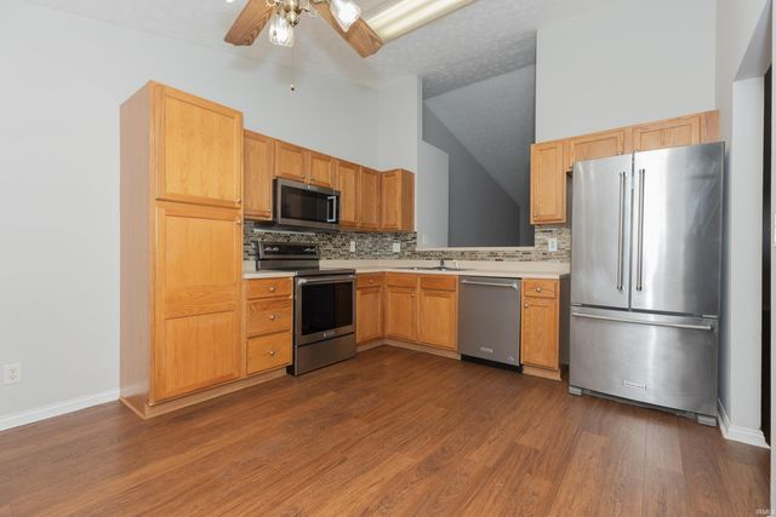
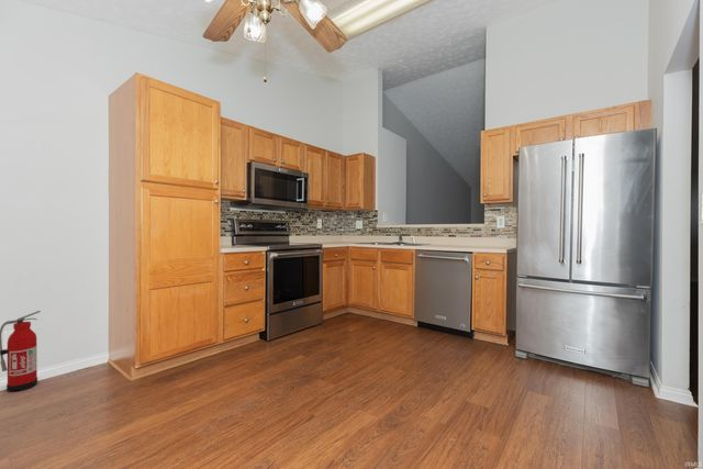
+ fire extinguisher [0,310,42,393]
